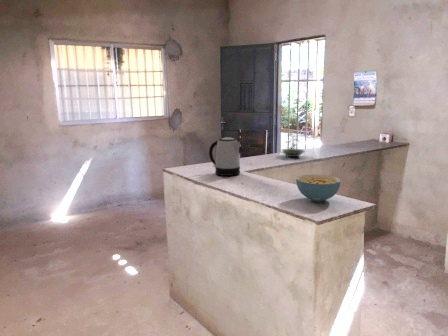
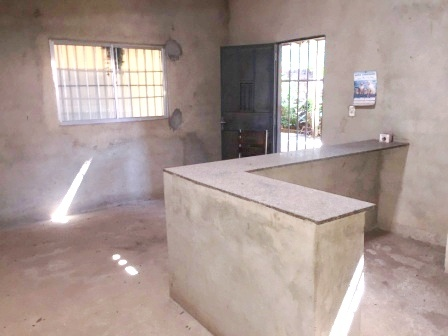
- cereal bowl [295,173,342,203]
- kettle [208,136,241,177]
- terrarium [280,131,306,158]
